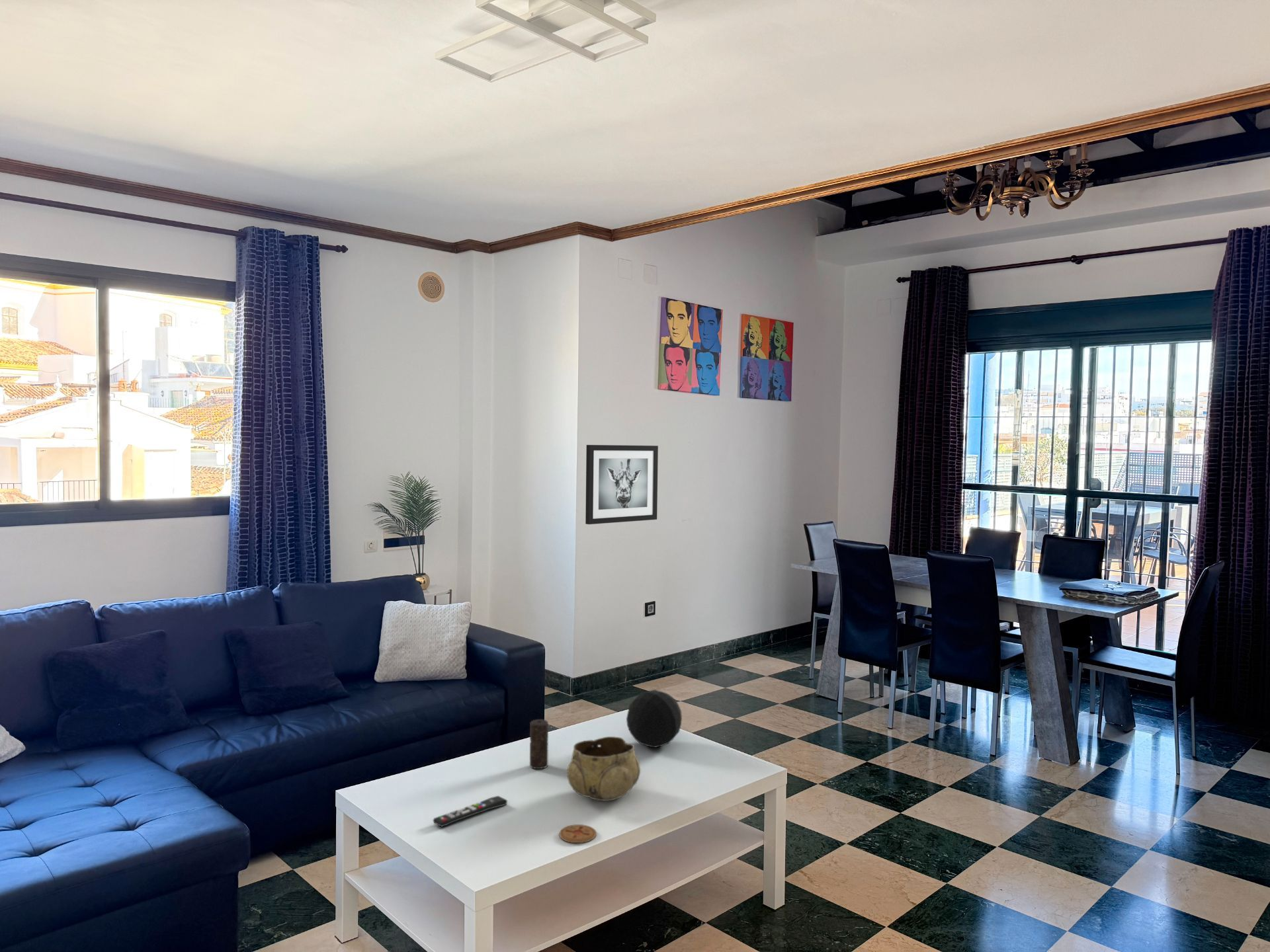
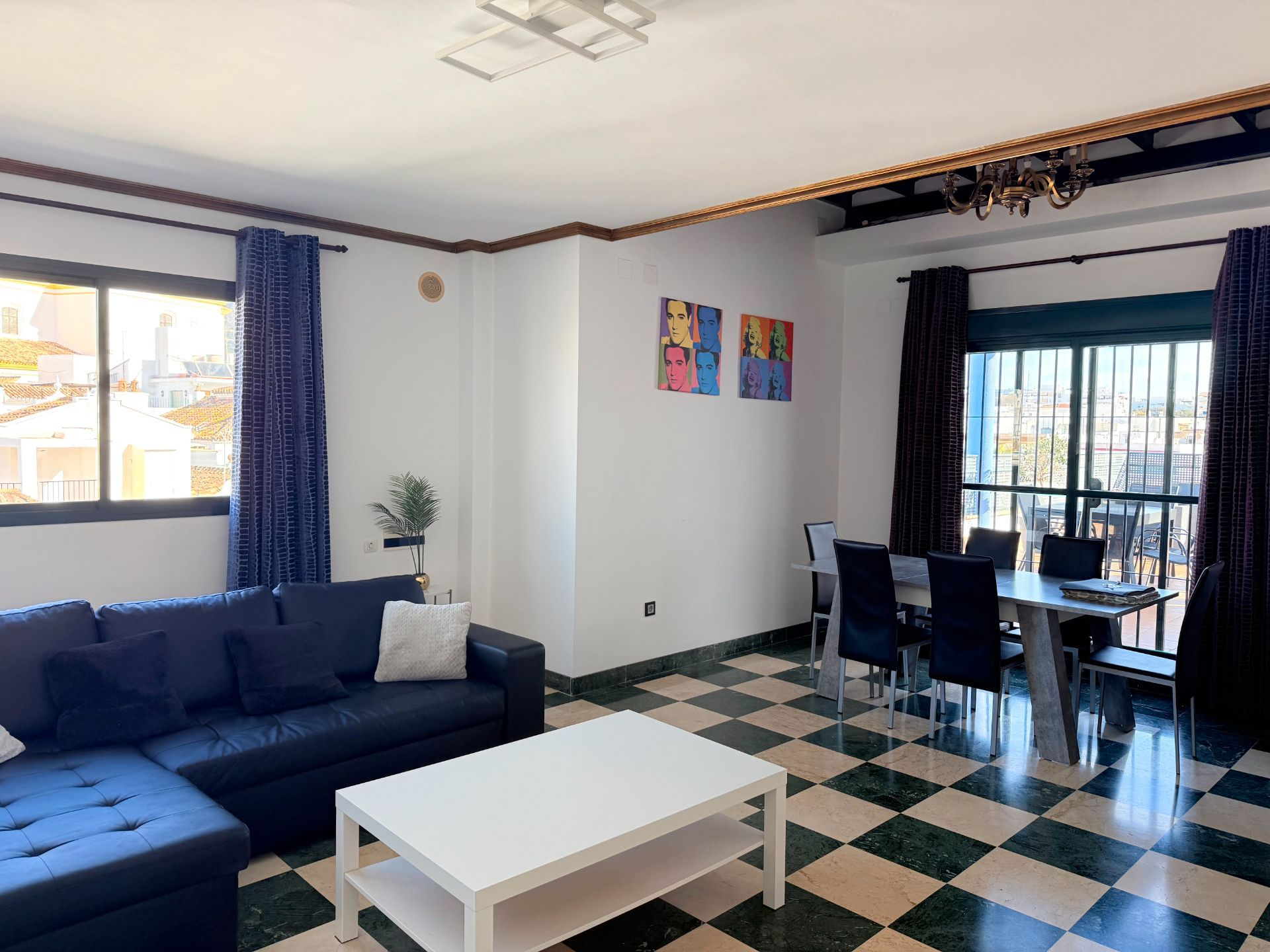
- decorative orb [626,689,683,748]
- decorative bowl [566,736,641,802]
- remote control [433,795,508,828]
- candle [529,719,549,770]
- coaster [559,824,597,844]
- wall art [585,444,659,525]
